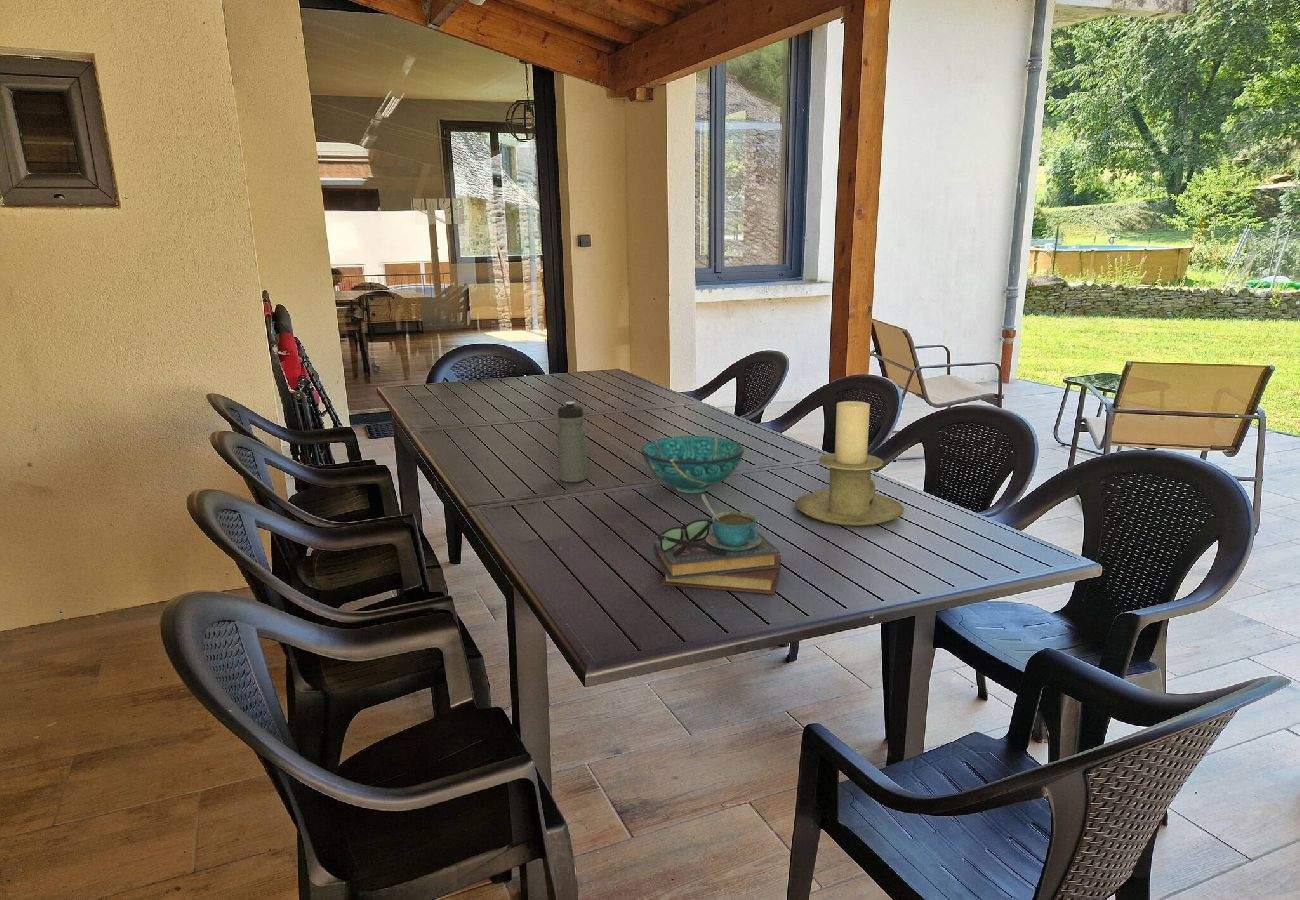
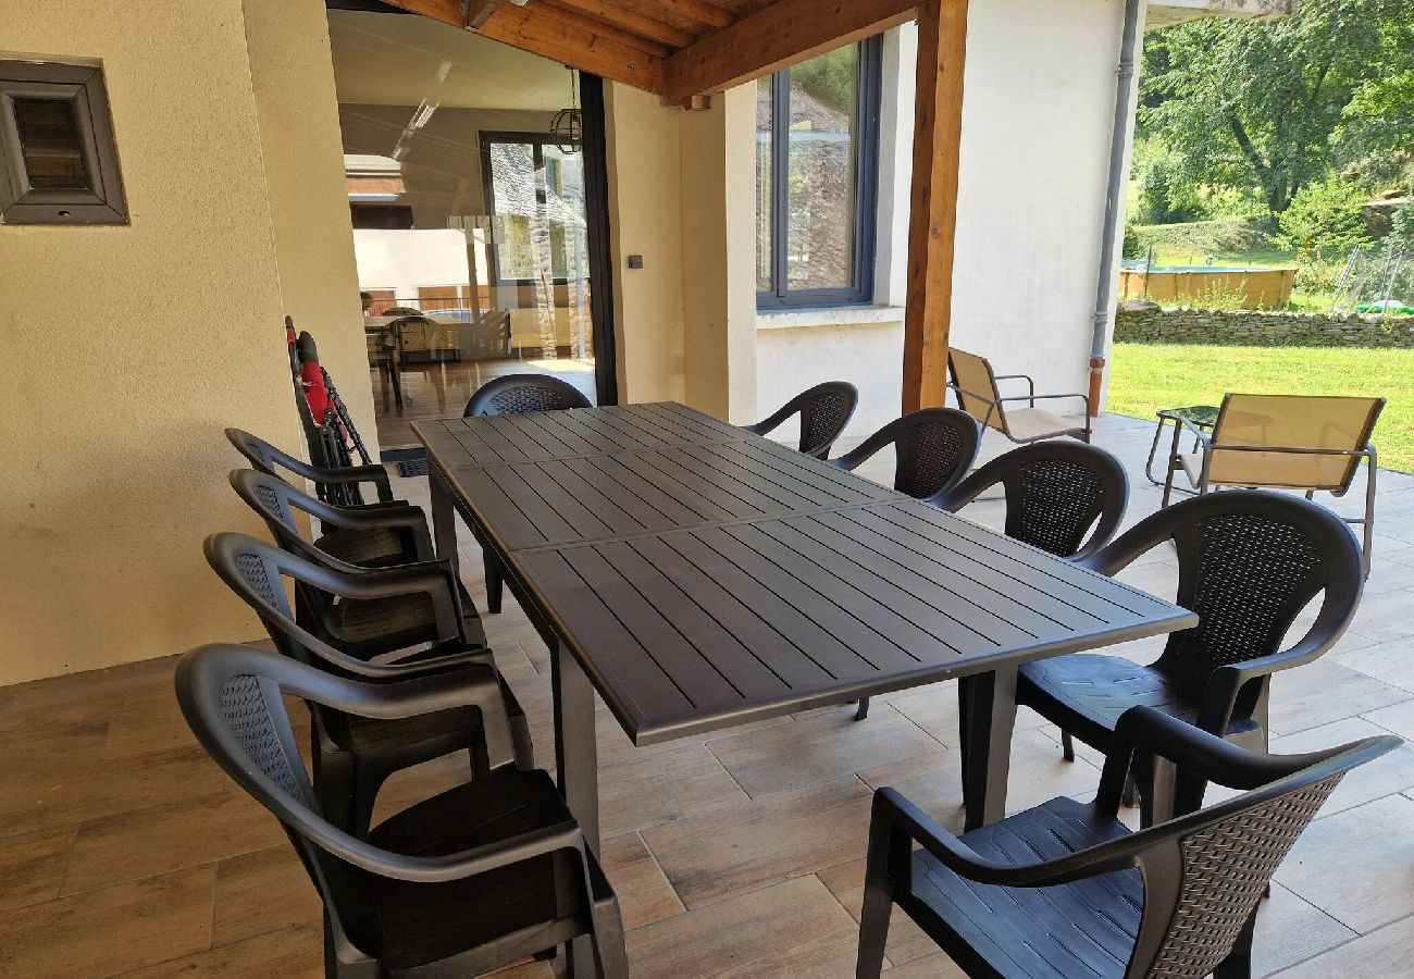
- water bottle [556,400,588,483]
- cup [652,493,782,595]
- candle holder [794,400,905,527]
- decorative bowl [640,435,745,494]
